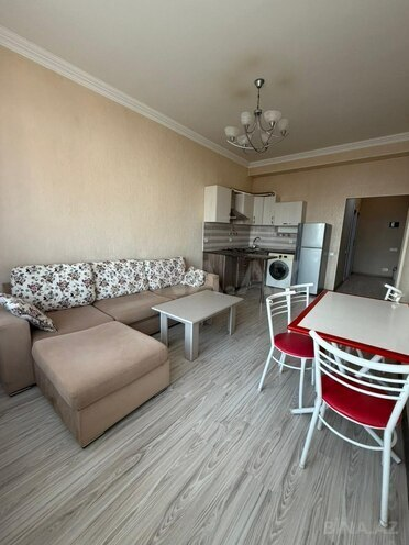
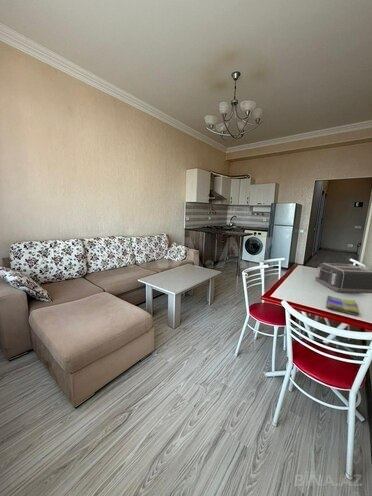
+ dish towel [325,294,360,316]
+ toaster [314,262,372,294]
